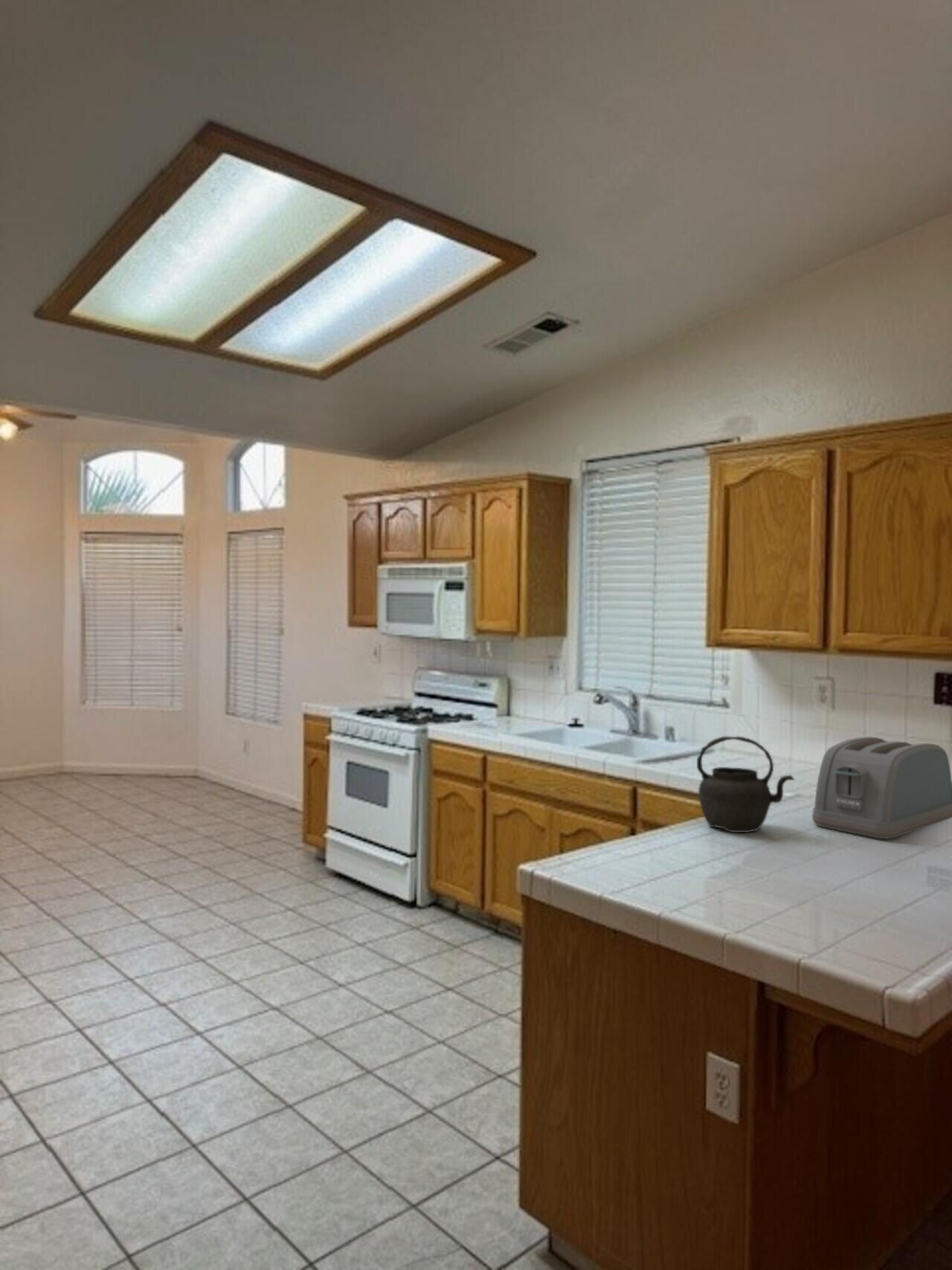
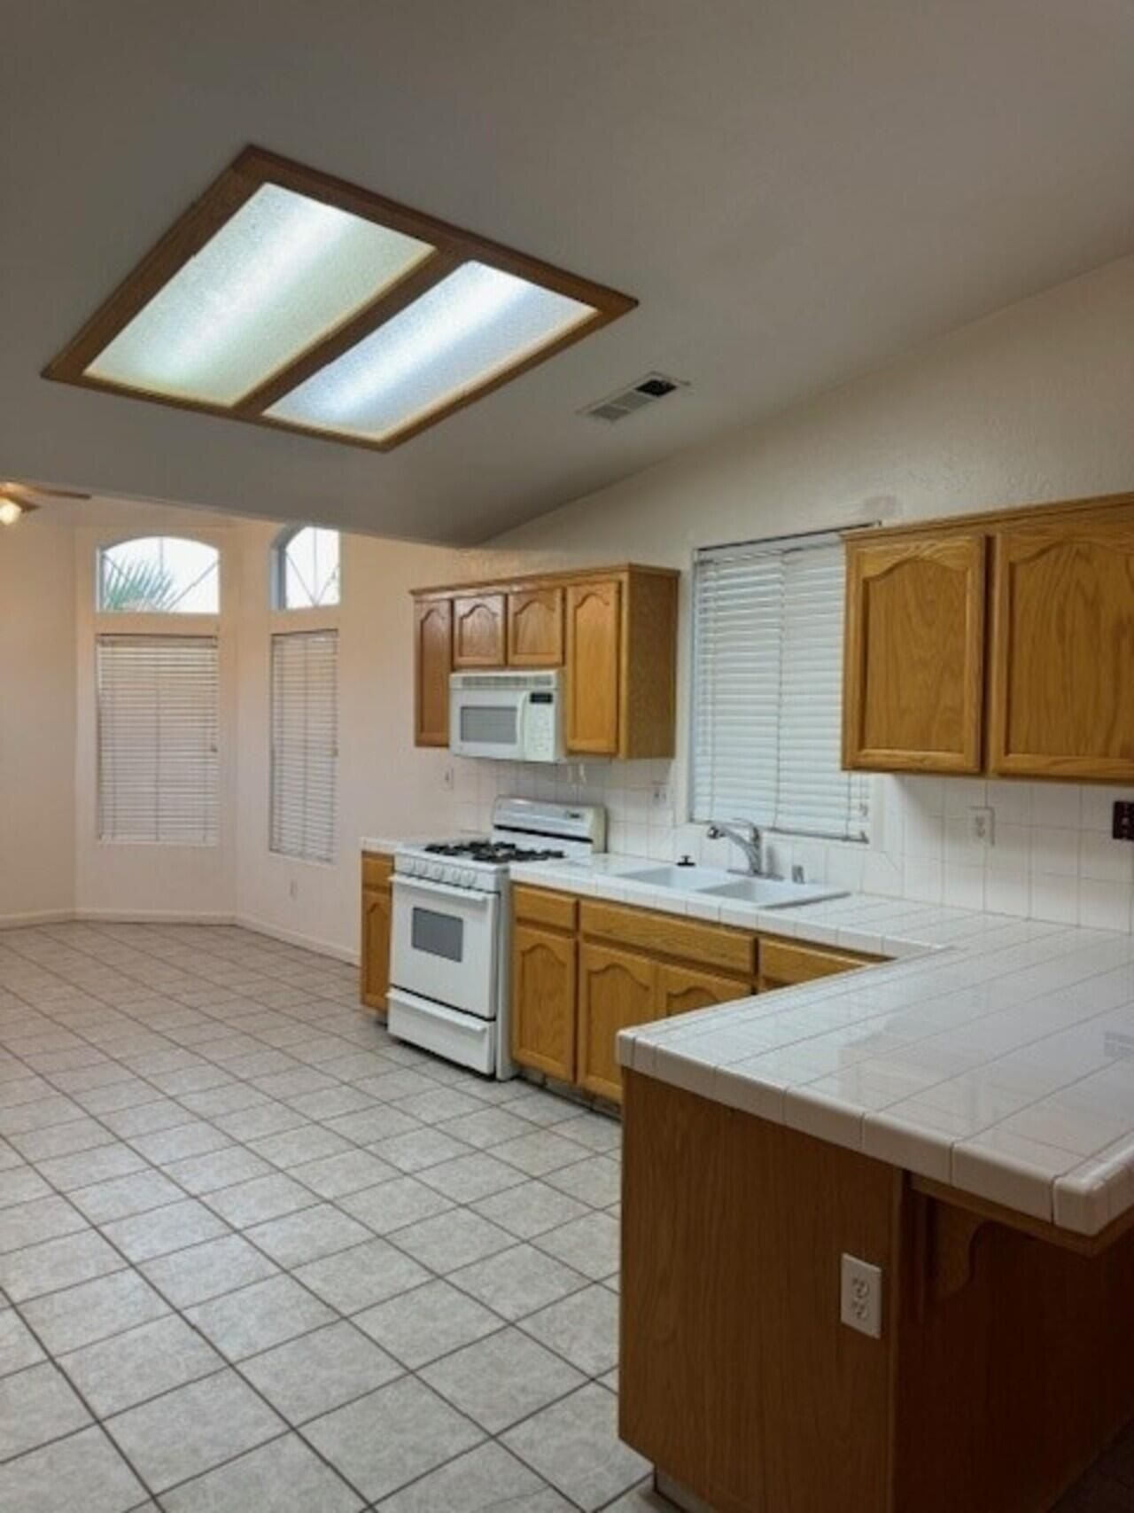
- toaster [811,736,952,839]
- kettle [696,736,796,833]
